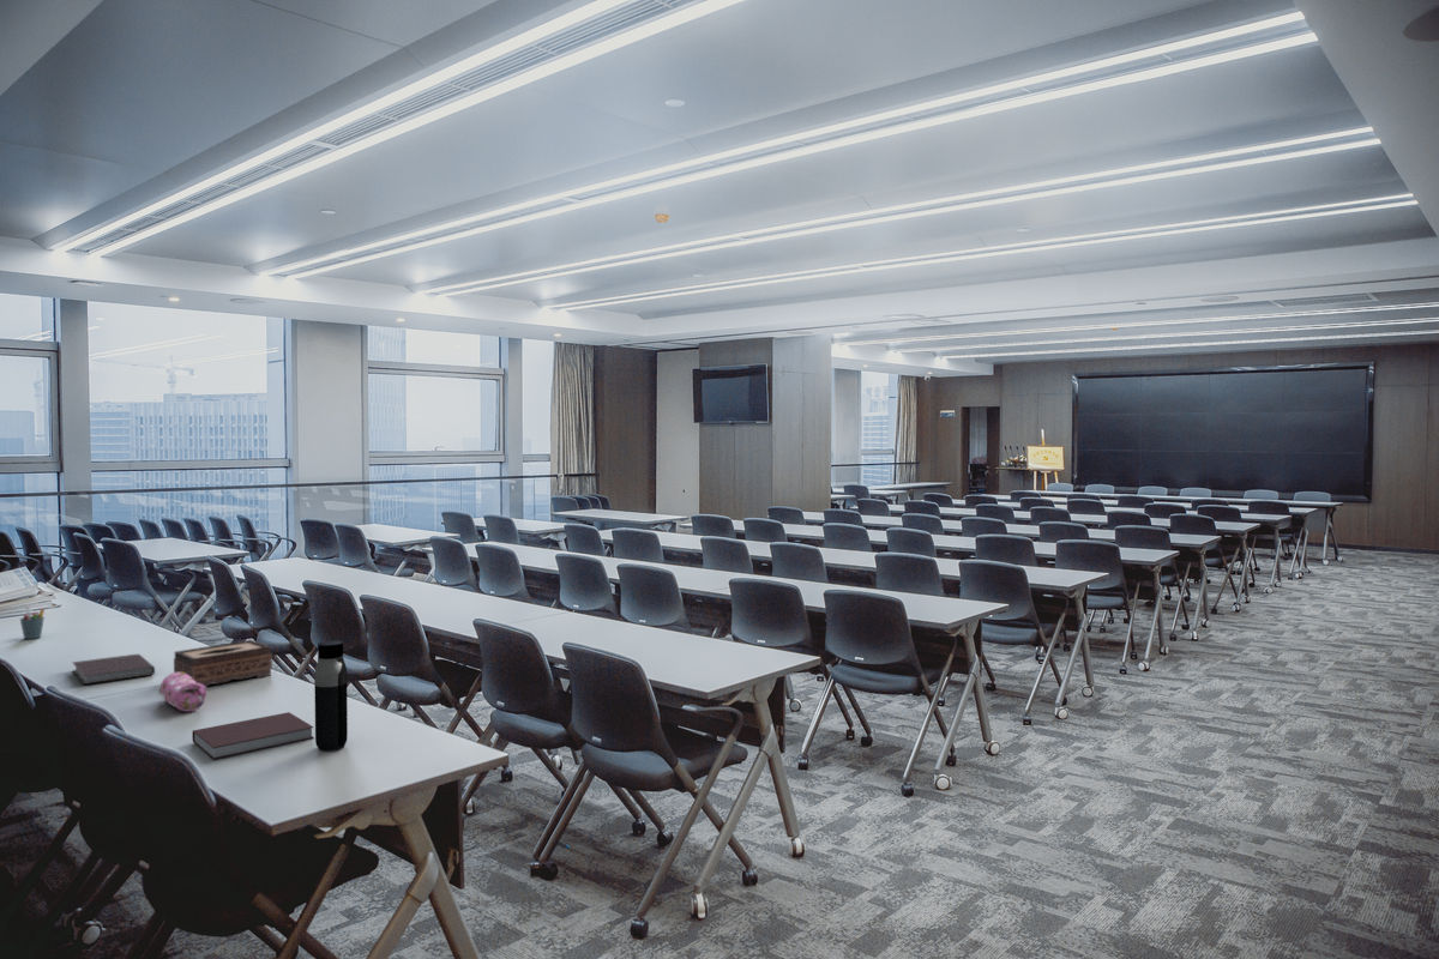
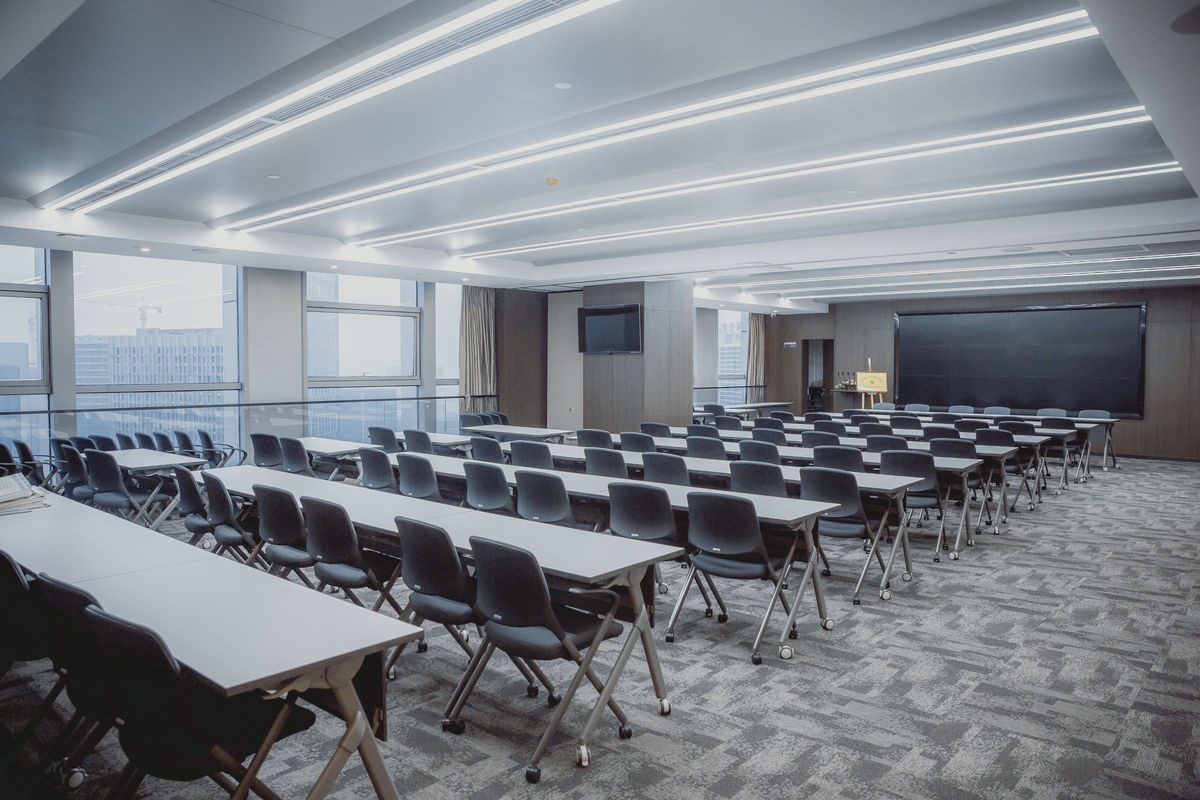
- pencil case [158,671,207,713]
- tissue box [173,639,273,688]
- notebook [191,711,314,760]
- pen holder [19,605,46,640]
- notebook [71,653,156,686]
- water bottle [313,639,349,753]
